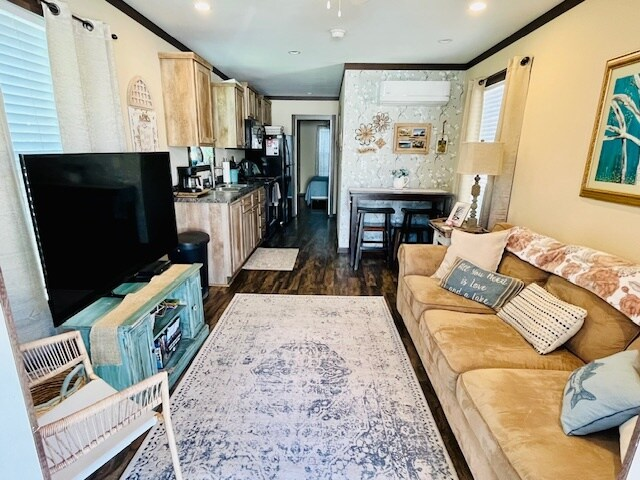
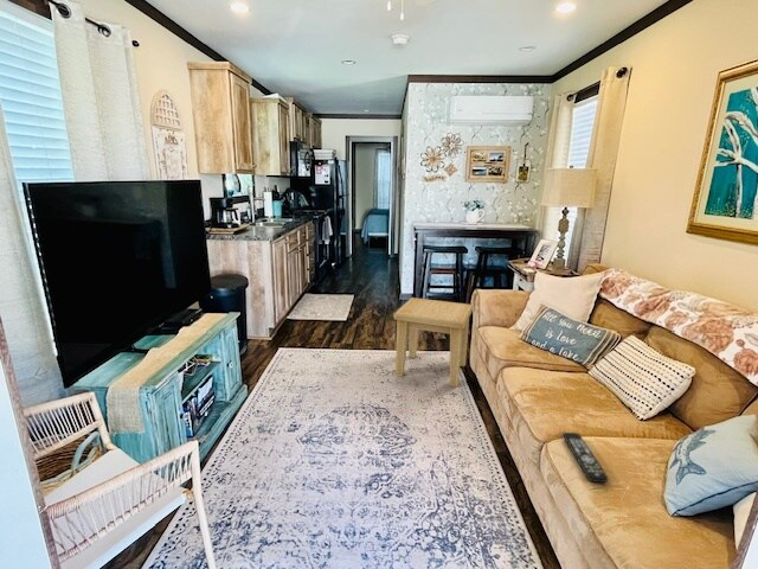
+ side table [393,296,474,388]
+ remote control [561,431,610,484]
